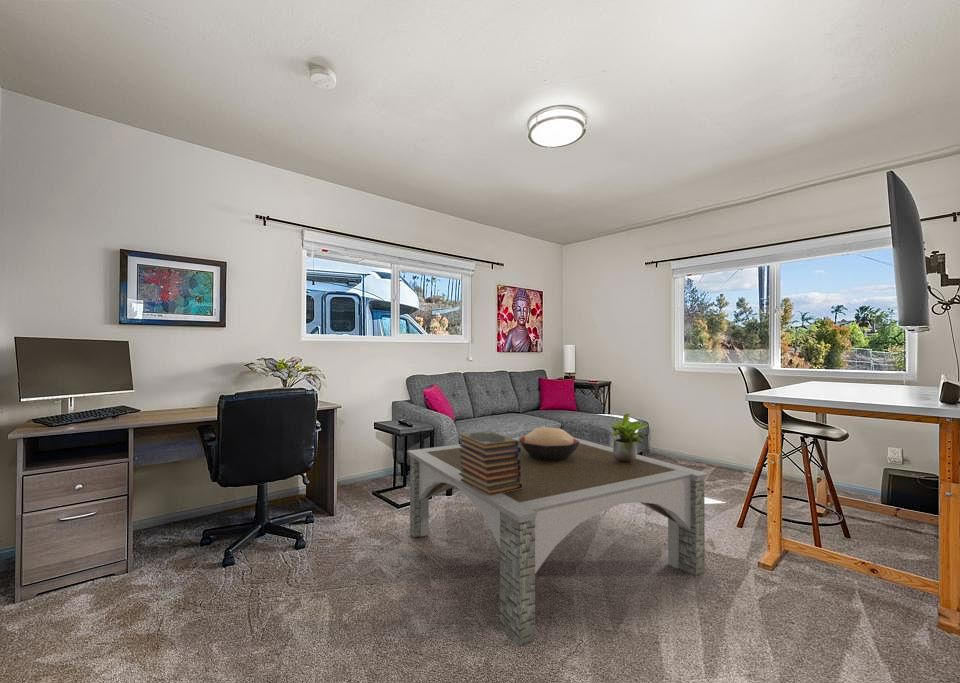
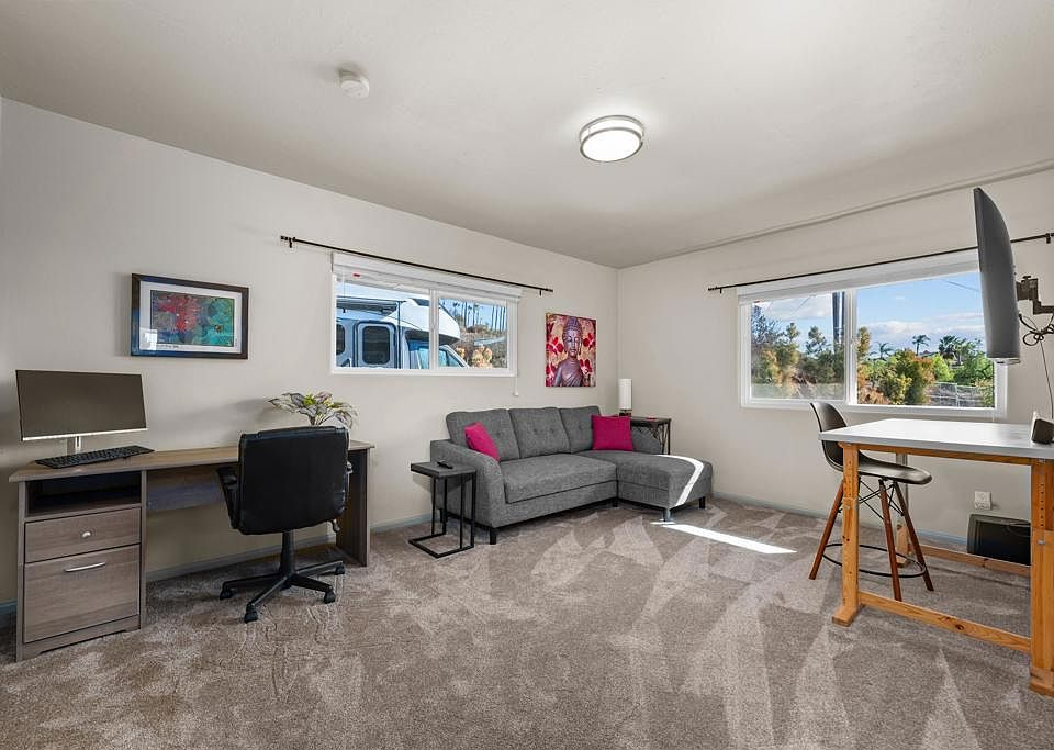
- coffee table [406,436,709,648]
- potted plant [610,413,649,462]
- book stack [458,430,523,495]
- decorative bowl [519,426,579,461]
